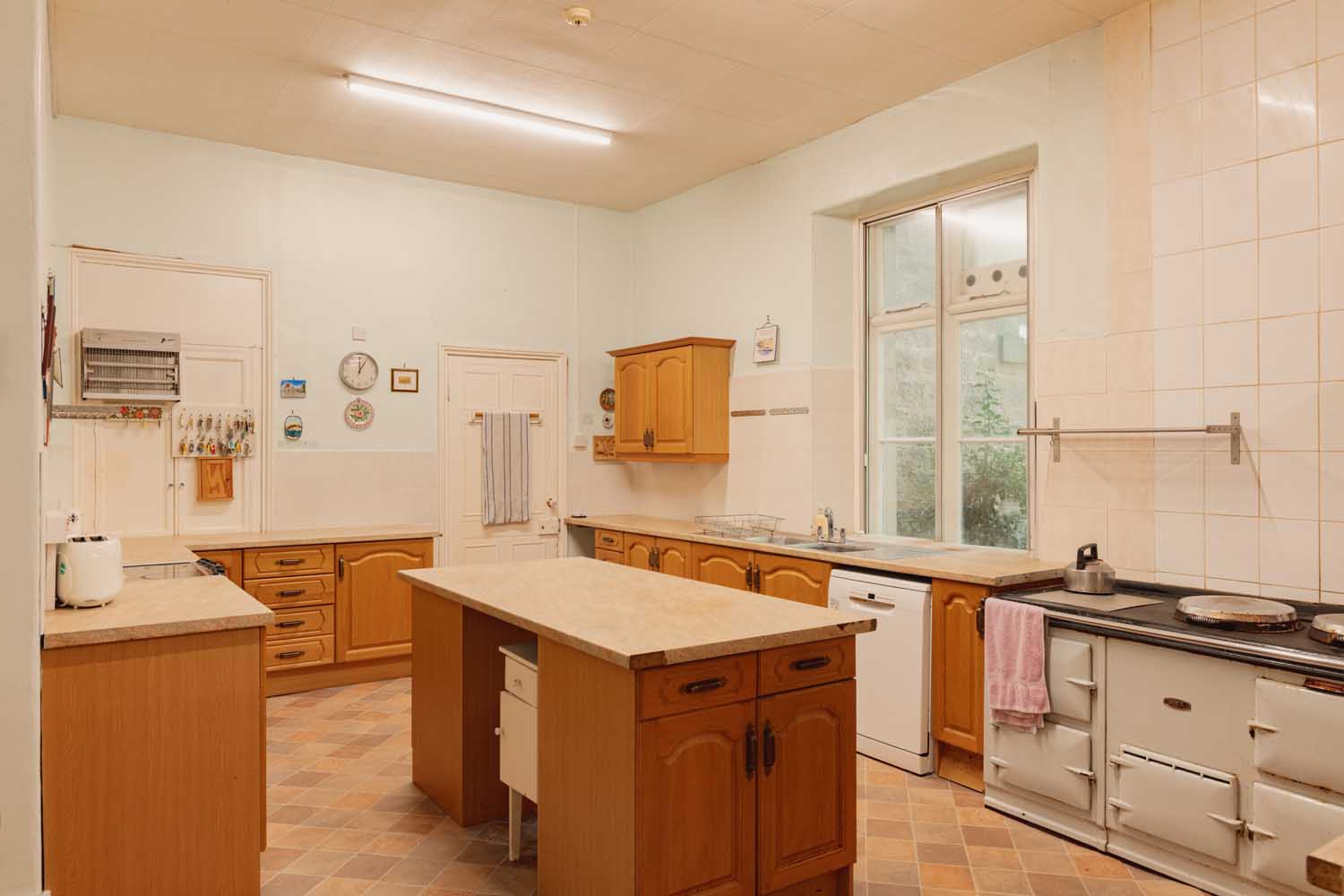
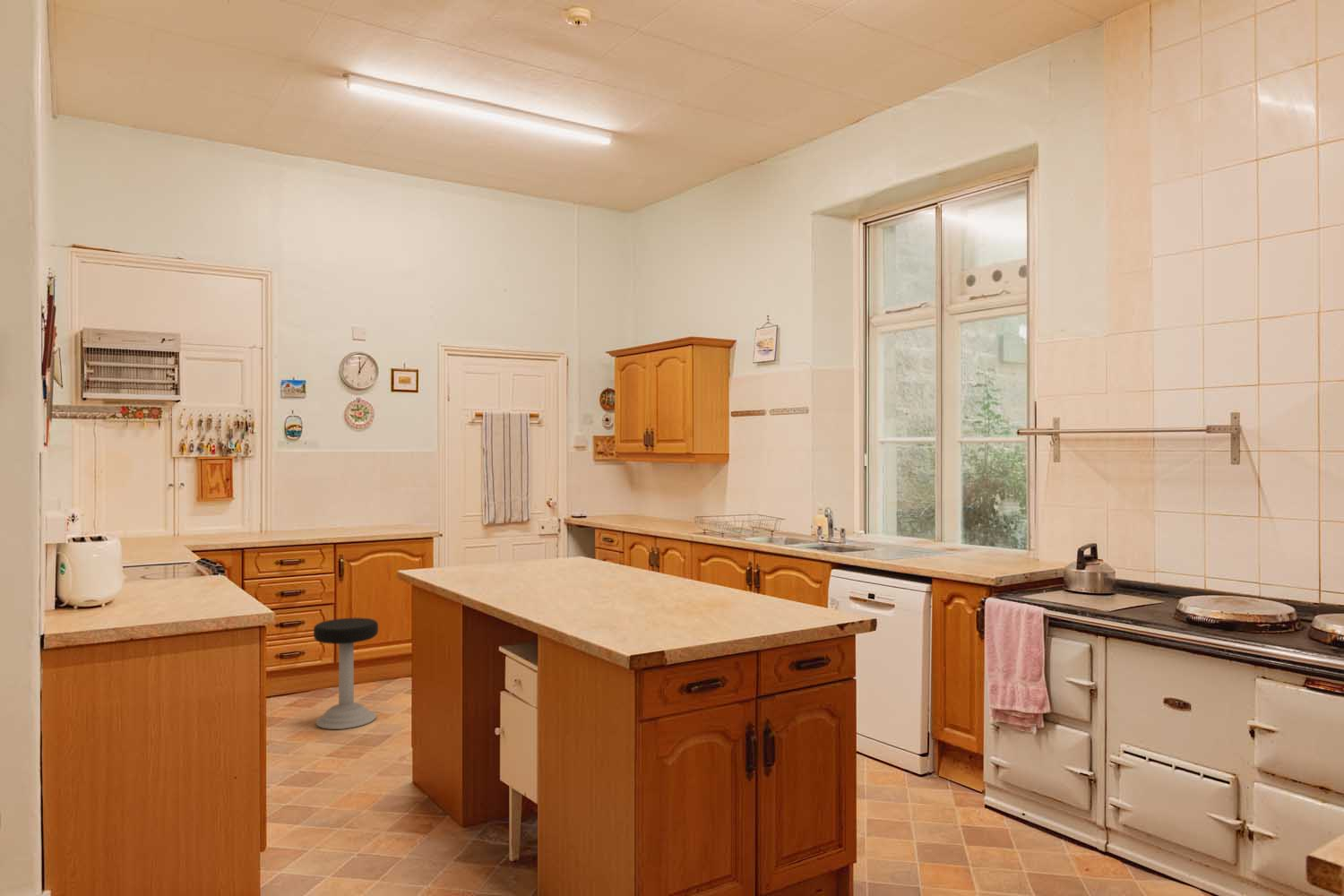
+ stool [313,616,379,730]
